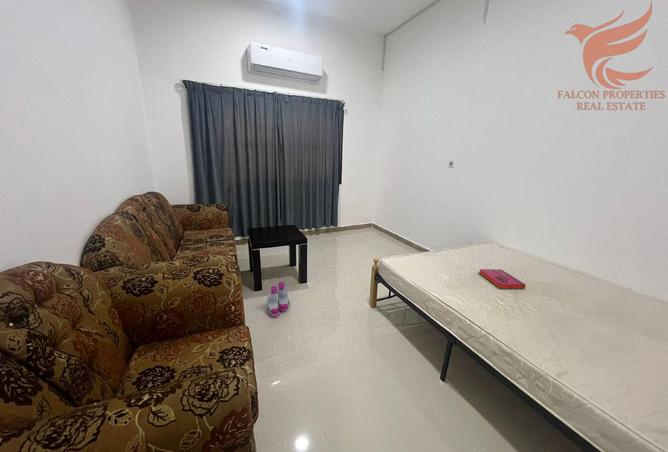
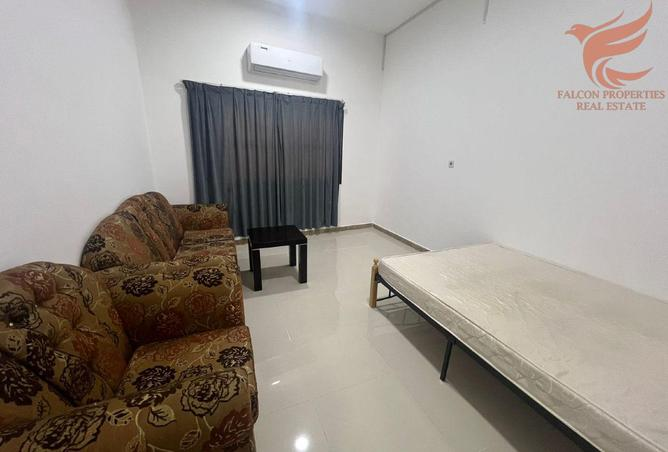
- hardback book [478,268,527,290]
- boots [266,281,290,318]
